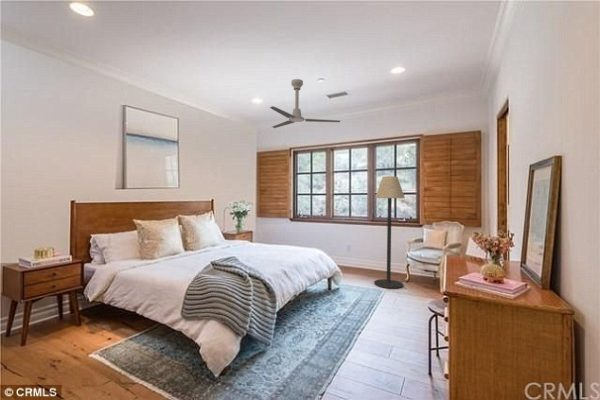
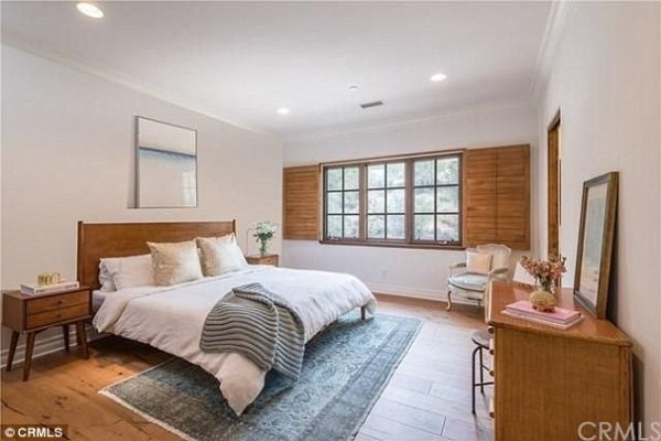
- ceiling fan [269,78,342,129]
- floor lamp [373,175,406,289]
